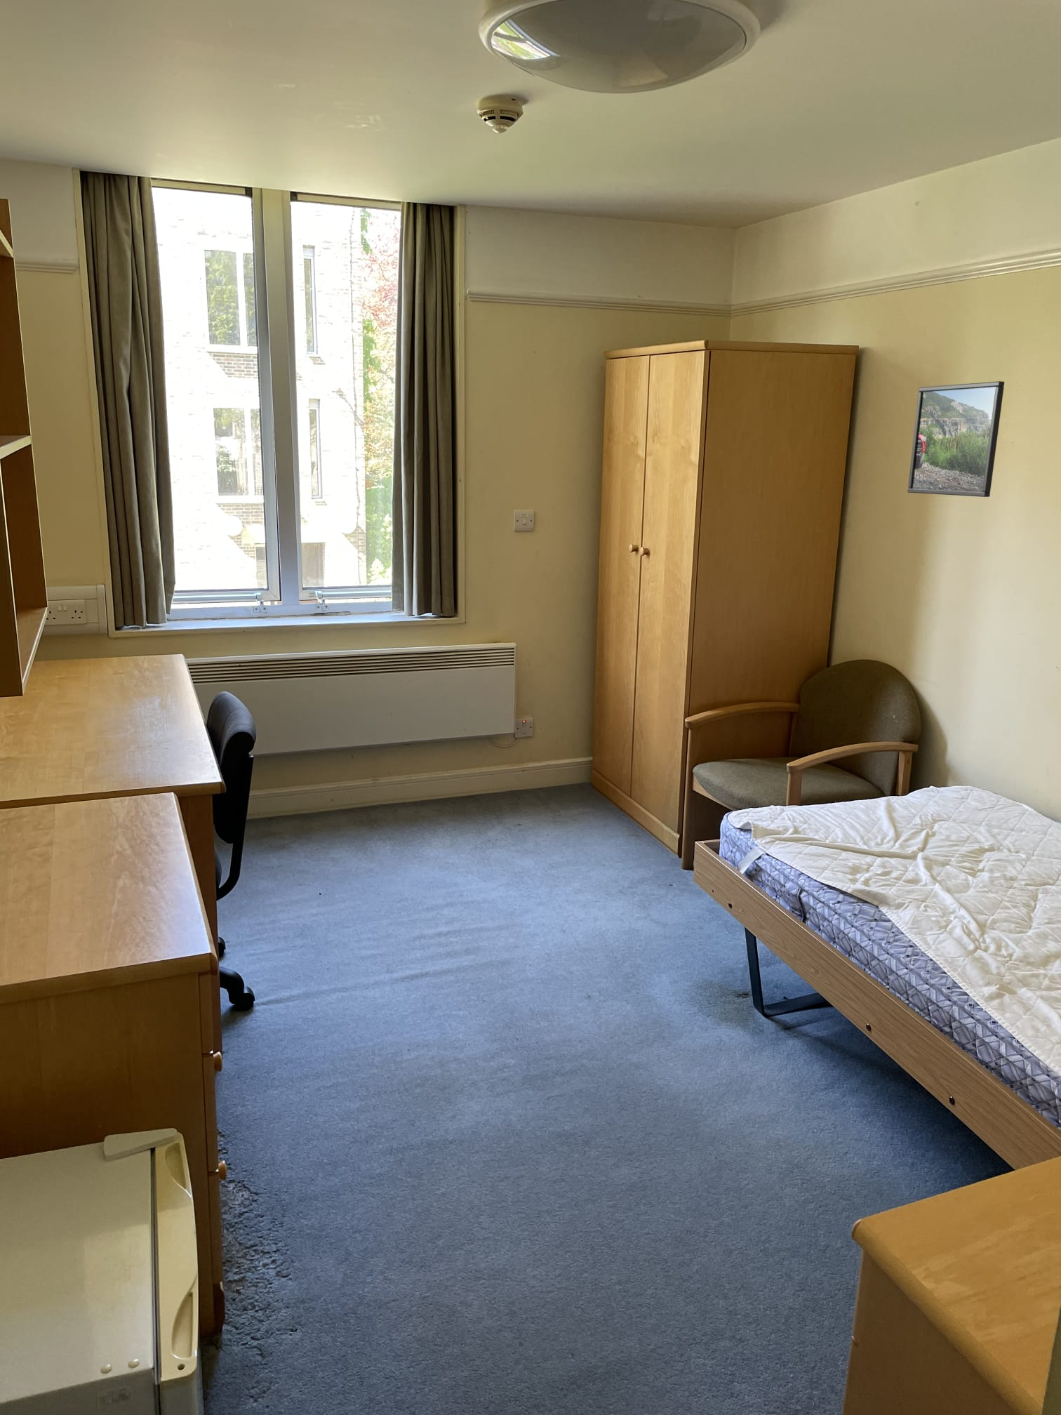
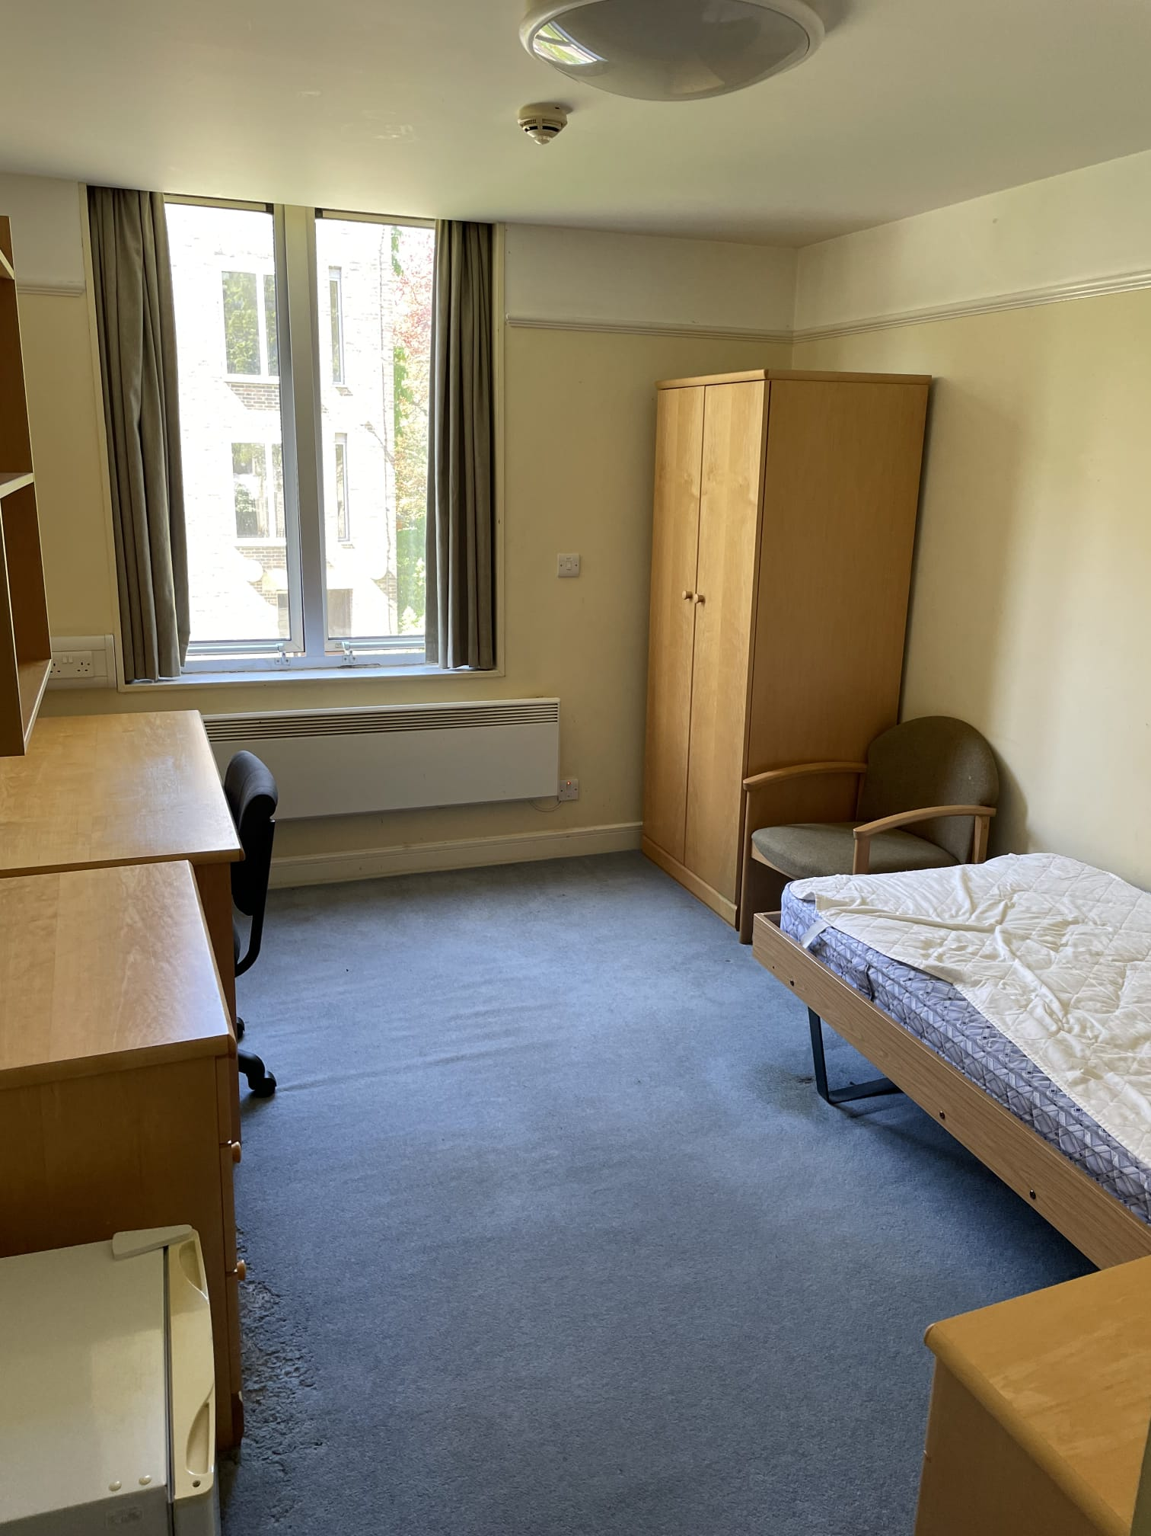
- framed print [906,380,1005,498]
